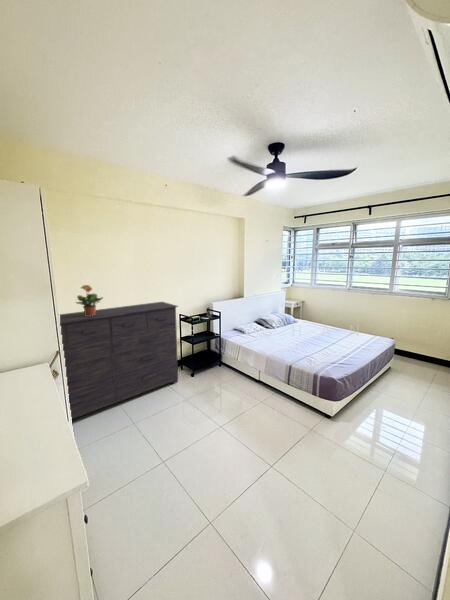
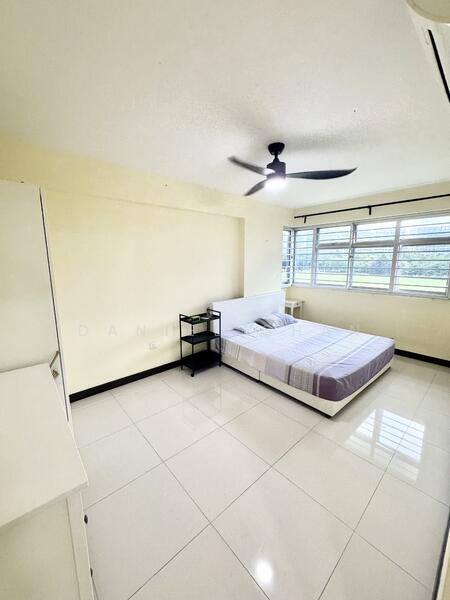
- potted plant [75,284,104,316]
- dresser [59,301,179,420]
